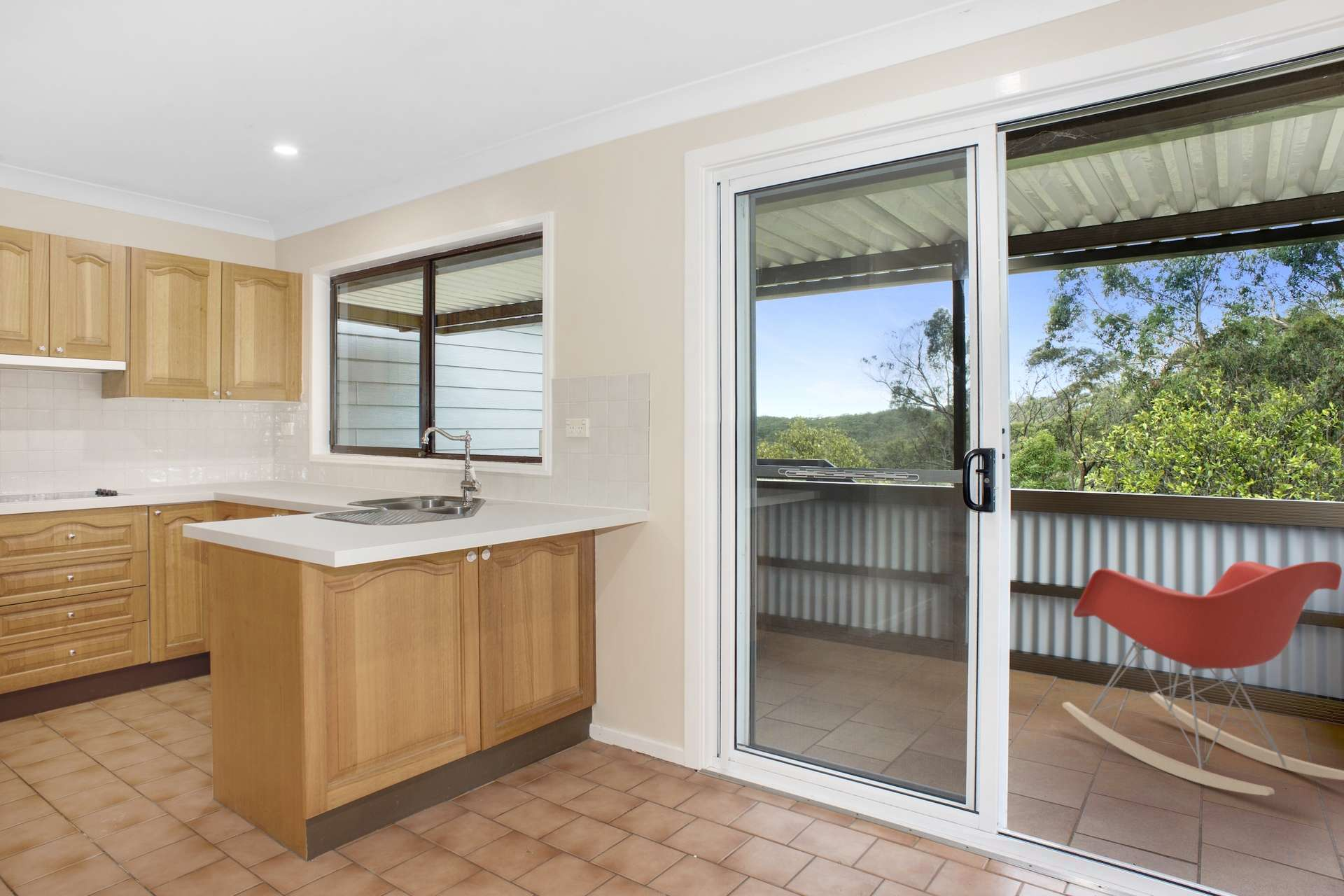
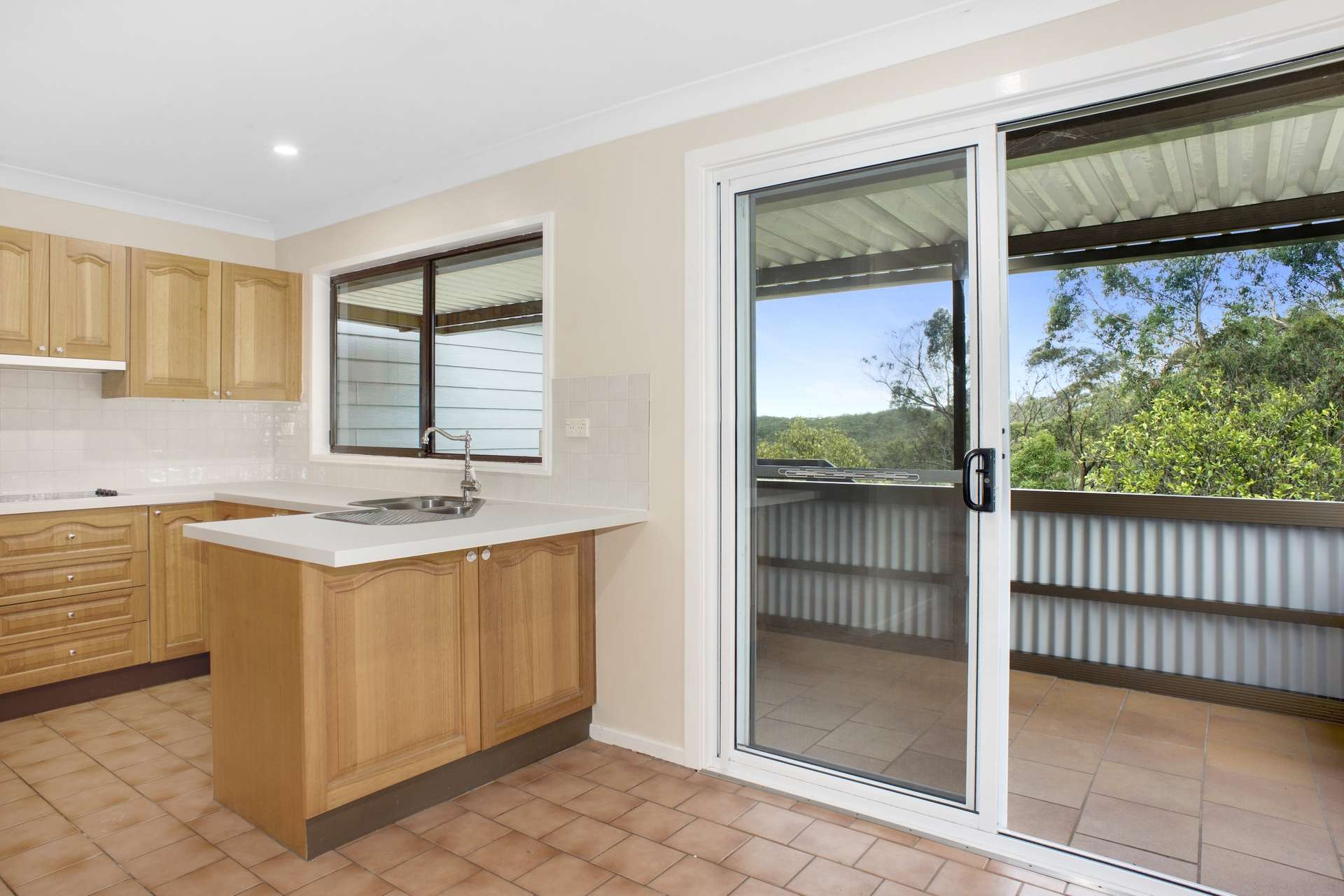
- armchair [1061,561,1344,797]
